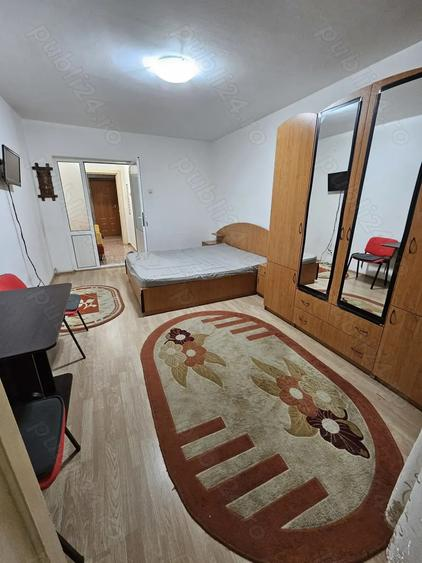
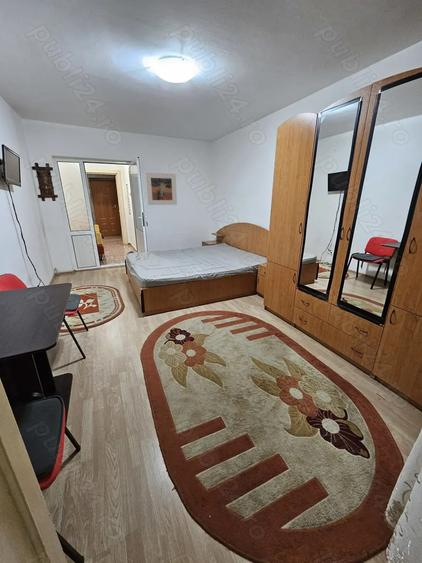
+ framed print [145,172,178,206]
